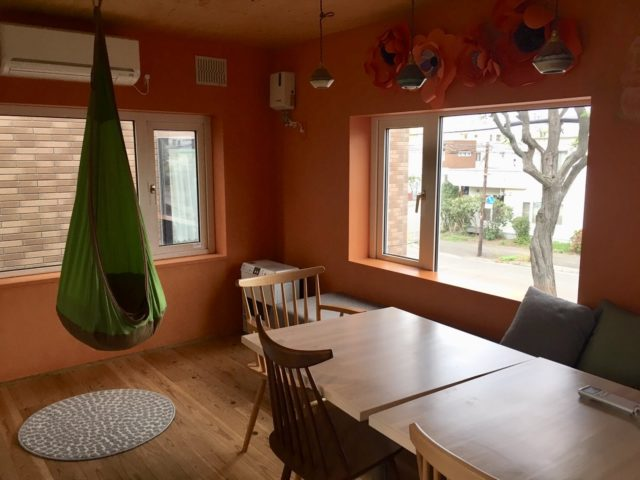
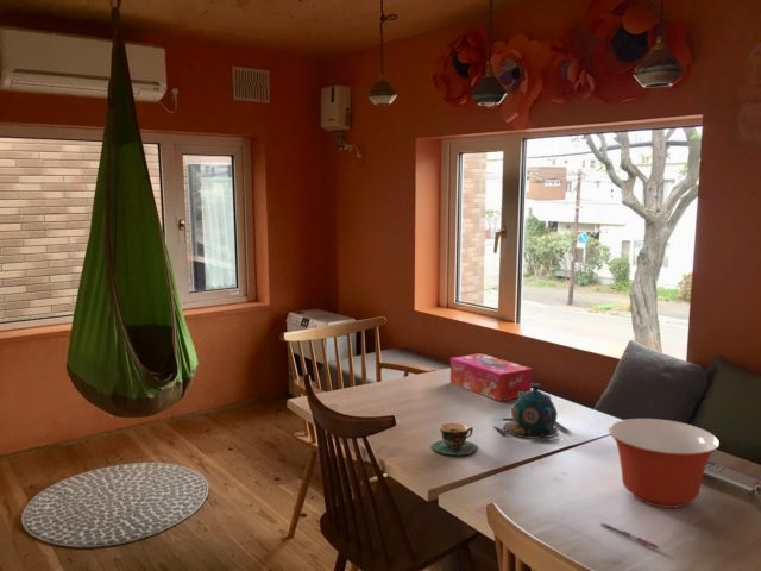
+ teapot [492,382,573,444]
+ pen [600,521,660,551]
+ mixing bowl [608,418,721,509]
+ teacup [432,422,479,456]
+ tissue box [449,352,533,402]
